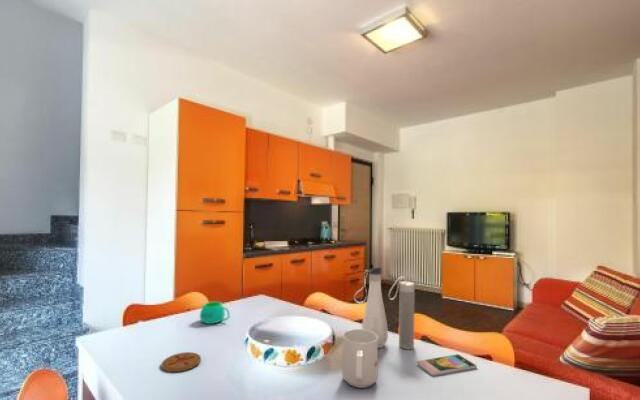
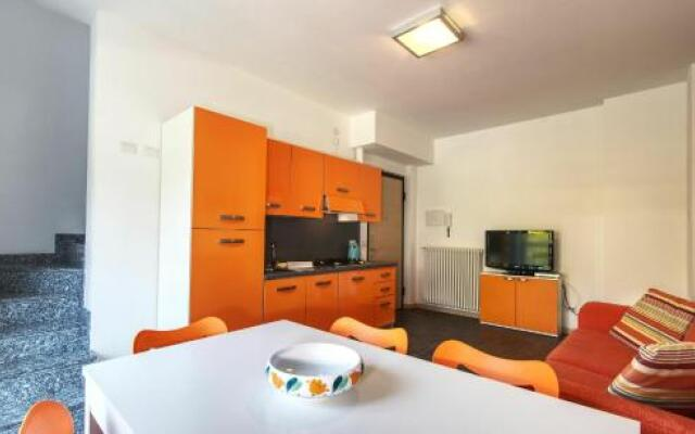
- mug [341,328,379,389]
- mug [199,301,231,325]
- smartphone [416,353,478,377]
- water bottle [353,266,416,350]
- coaster [160,351,202,373]
